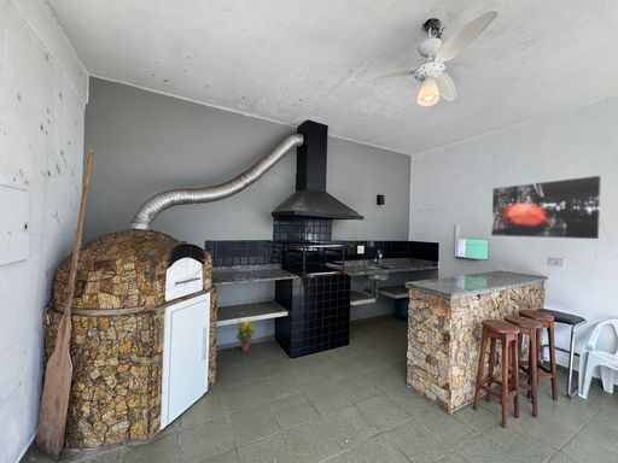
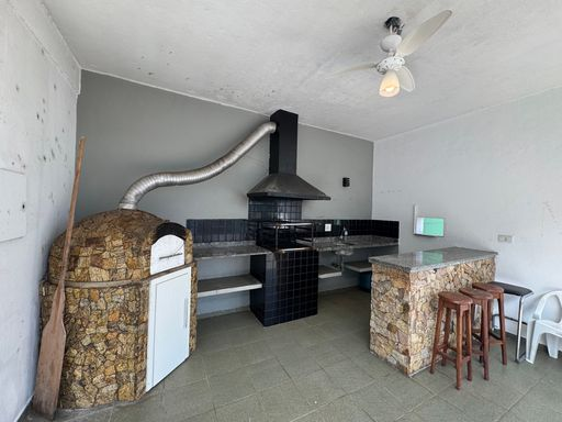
- potted plant [235,321,257,352]
- wall art [490,175,602,240]
